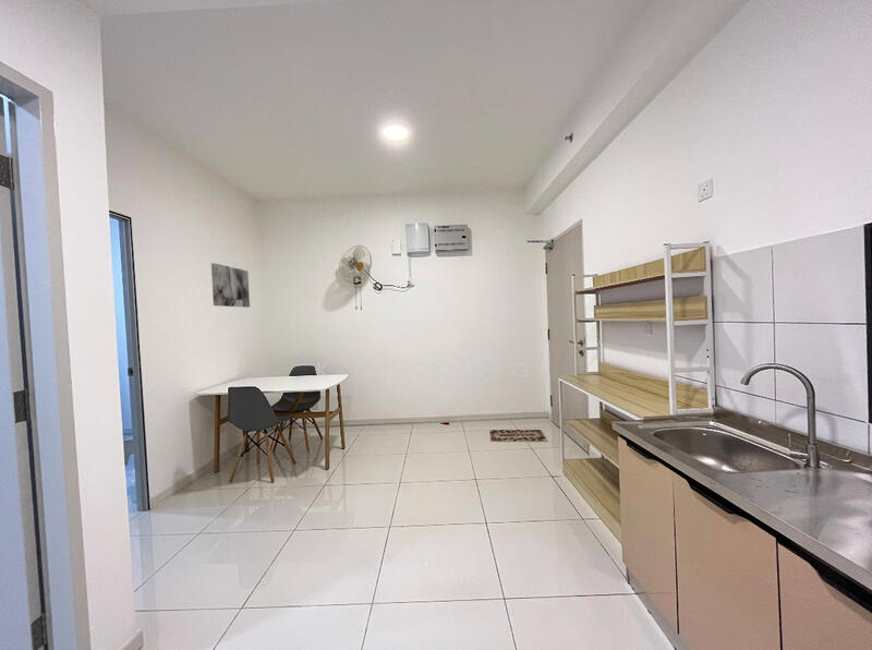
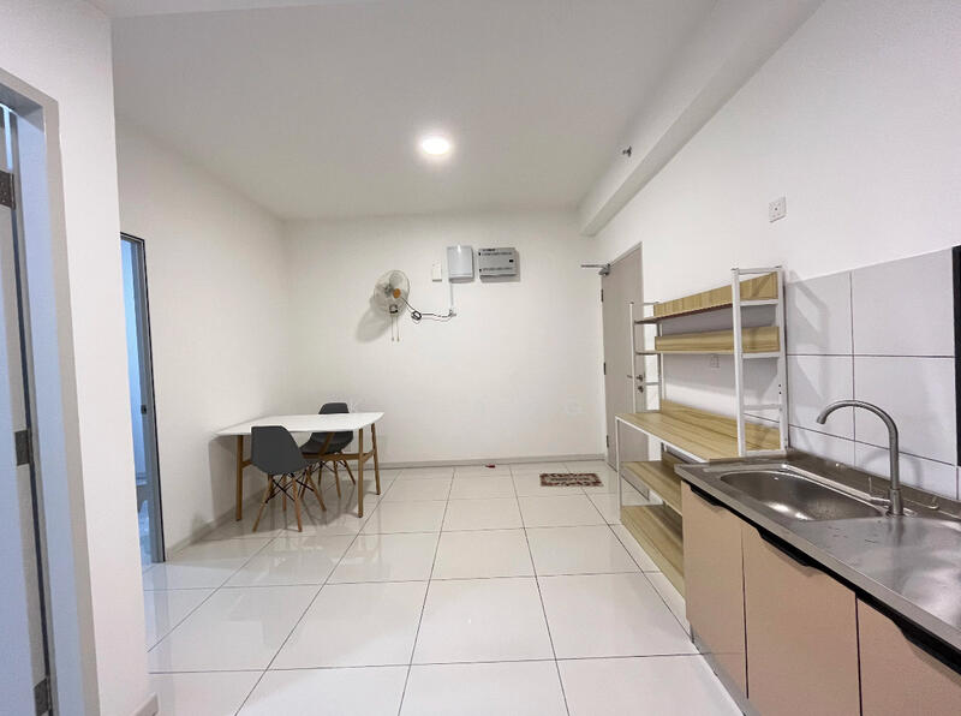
- wall art [210,262,251,309]
